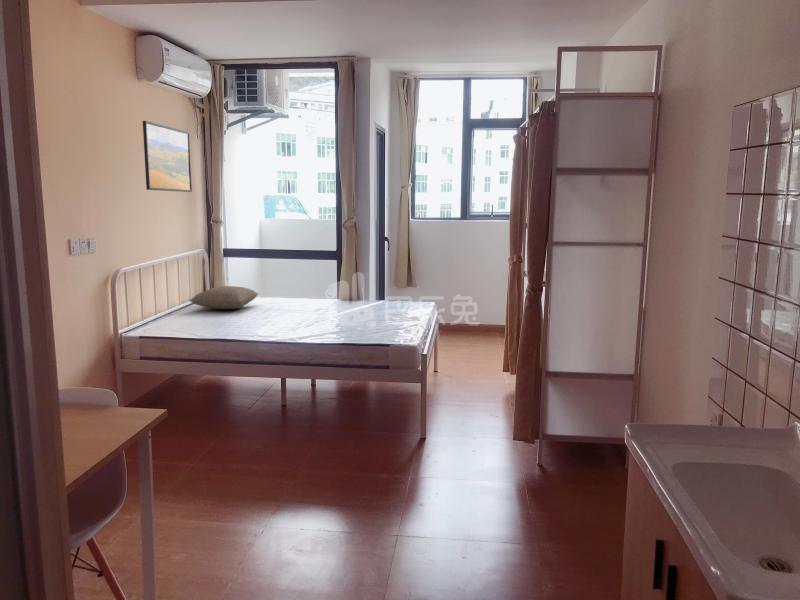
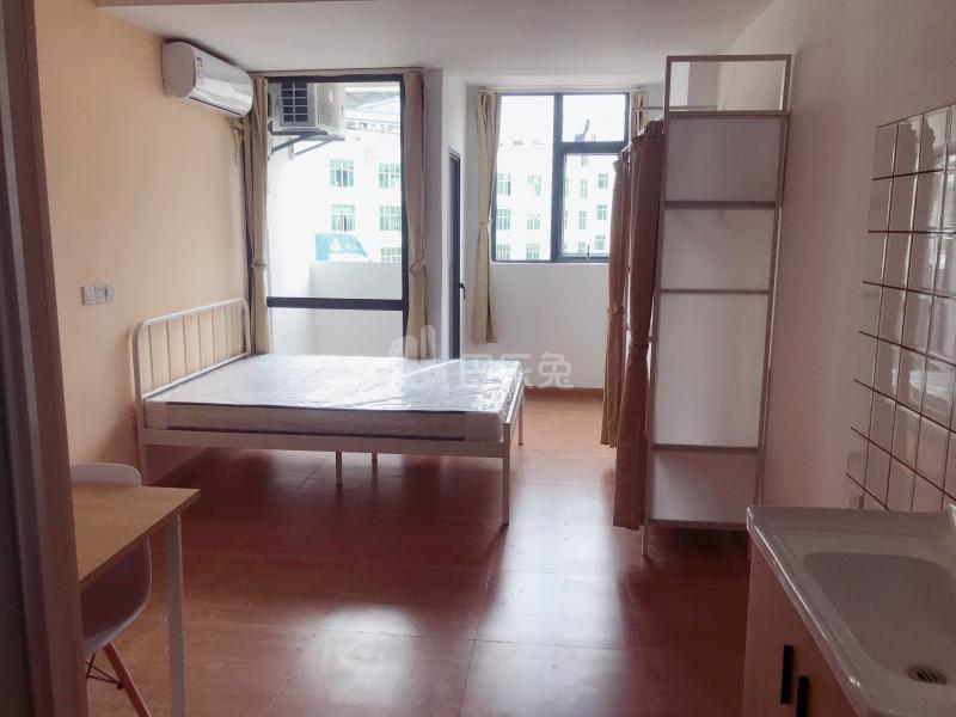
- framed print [142,120,193,193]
- pillow [188,285,259,310]
